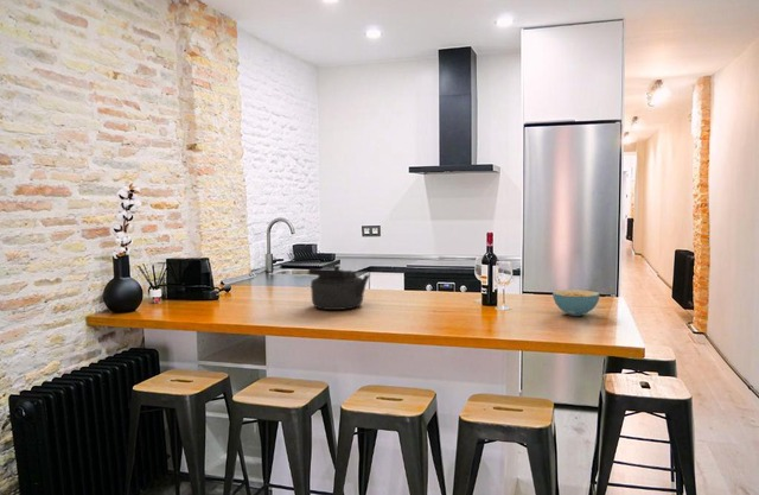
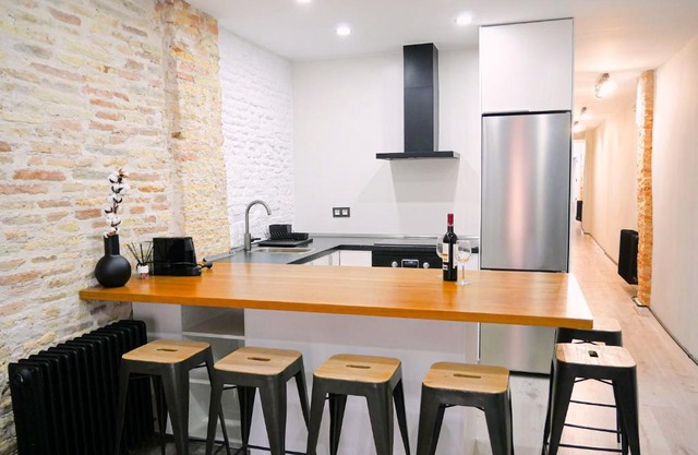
- cereal bowl [551,288,601,317]
- kettle [307,265,371,311]
